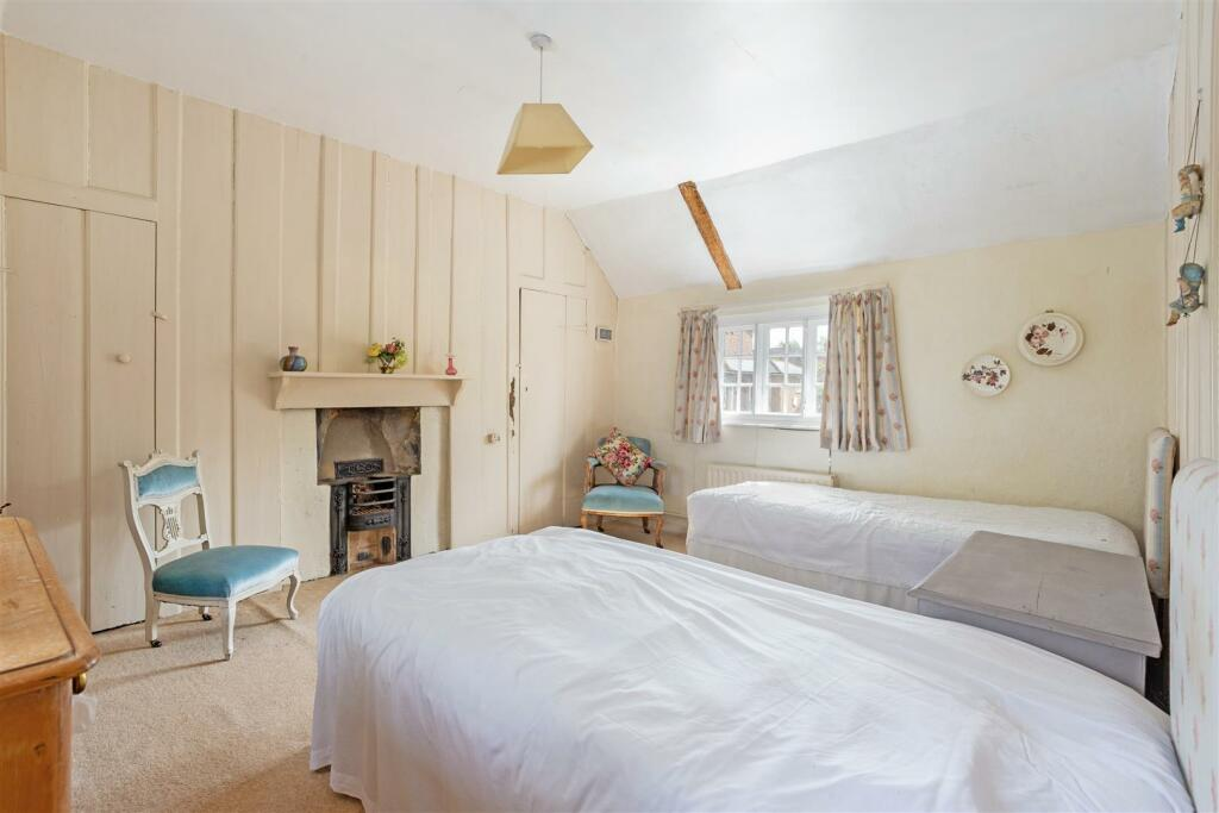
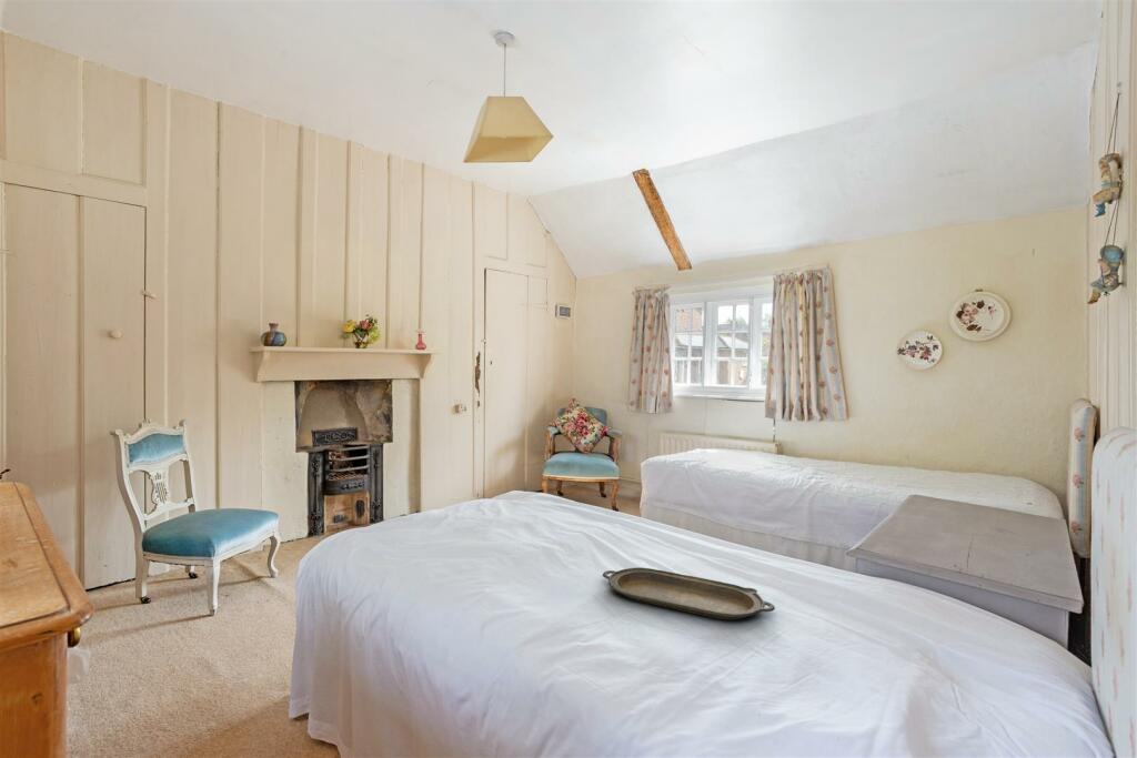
+ serving tray [602,567,776,621]
